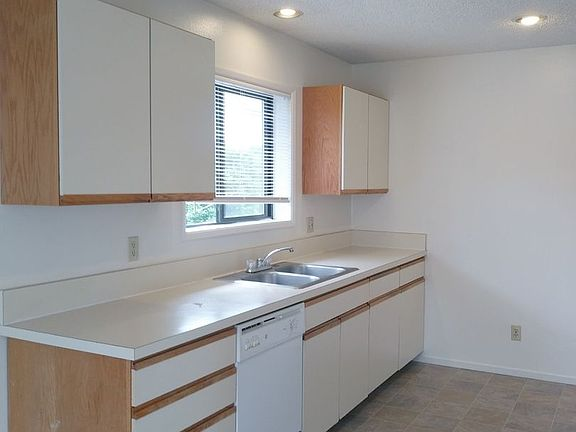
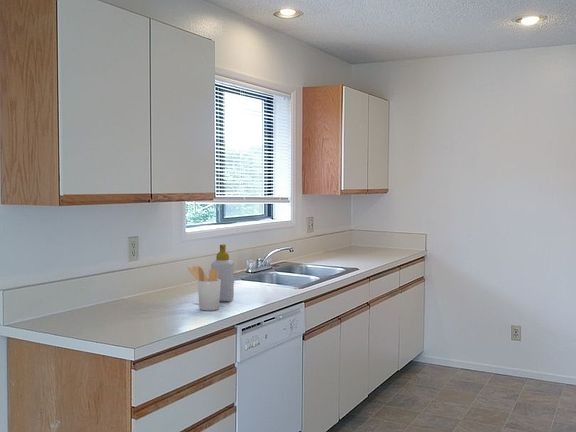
+ utensil holder [187,265,221,311]
+ soap bottle [210,243,235,302]
